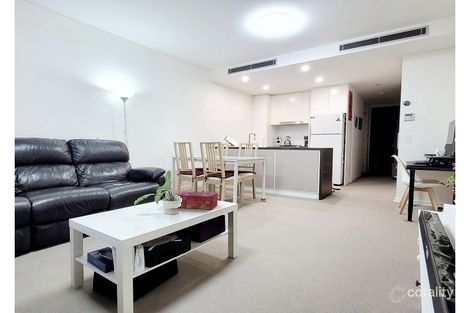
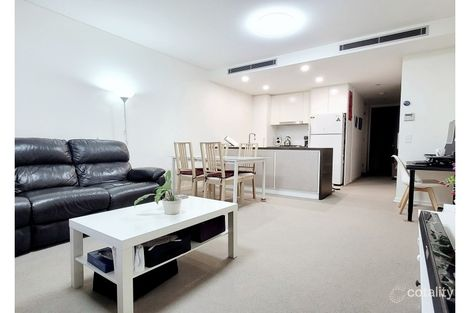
- tissue box [176,190,219,210]
